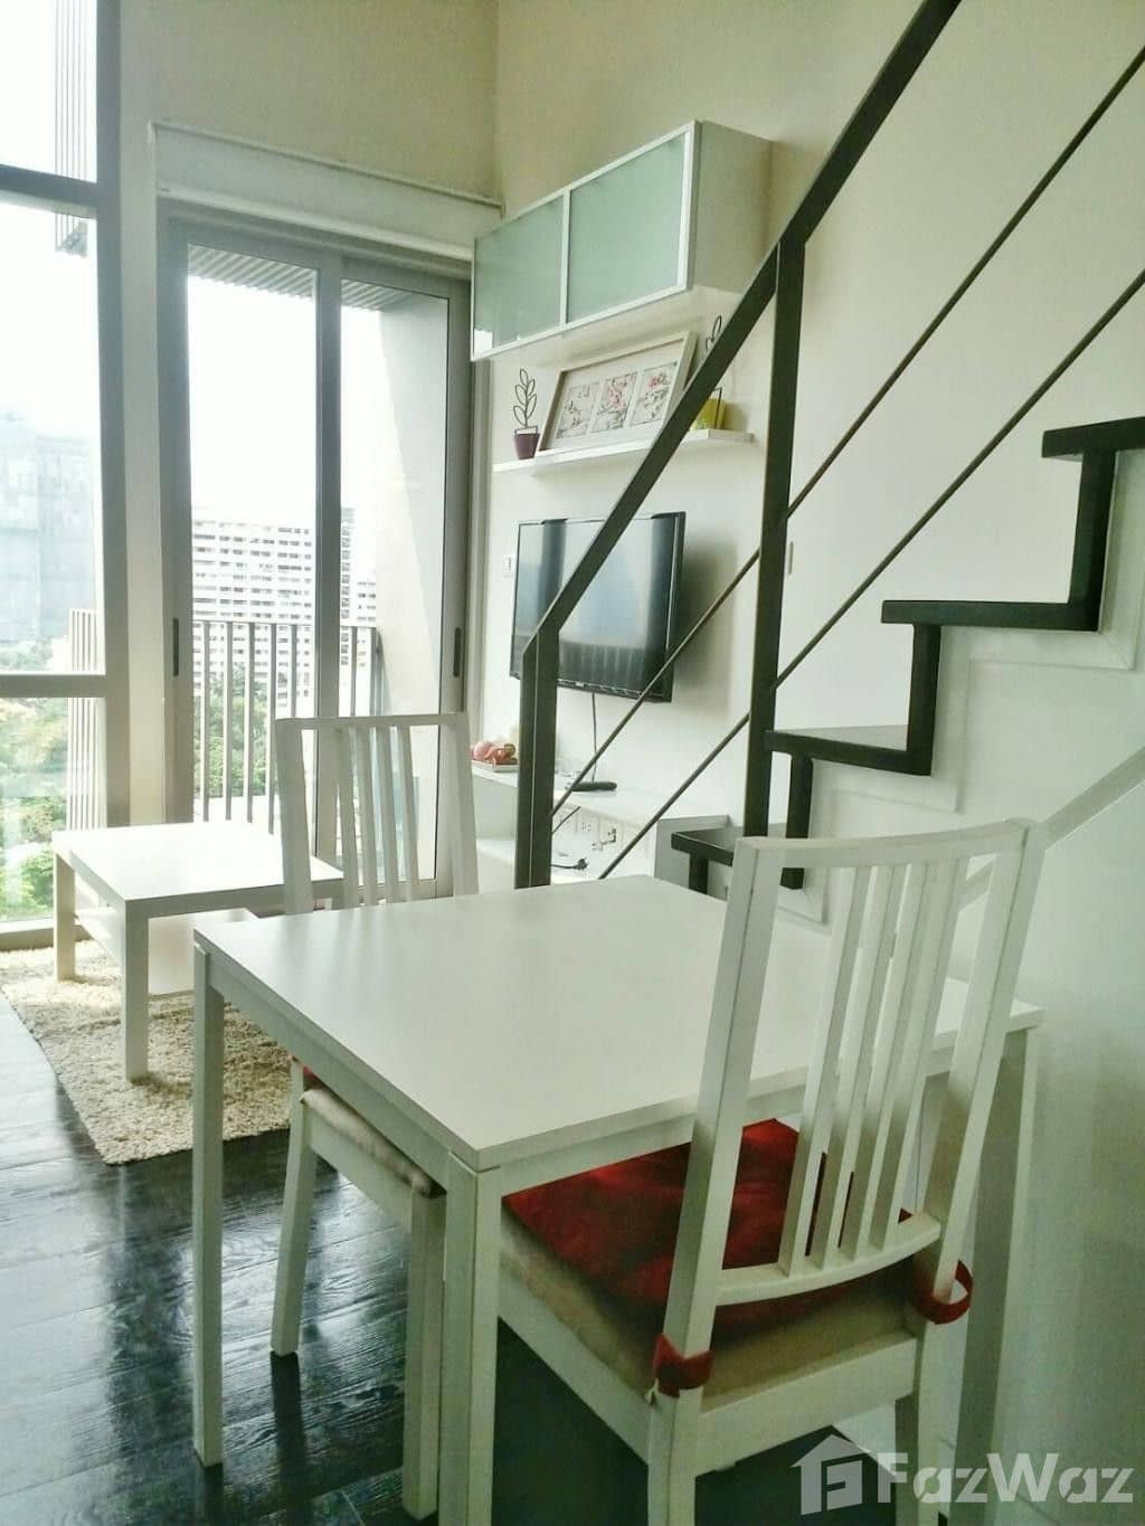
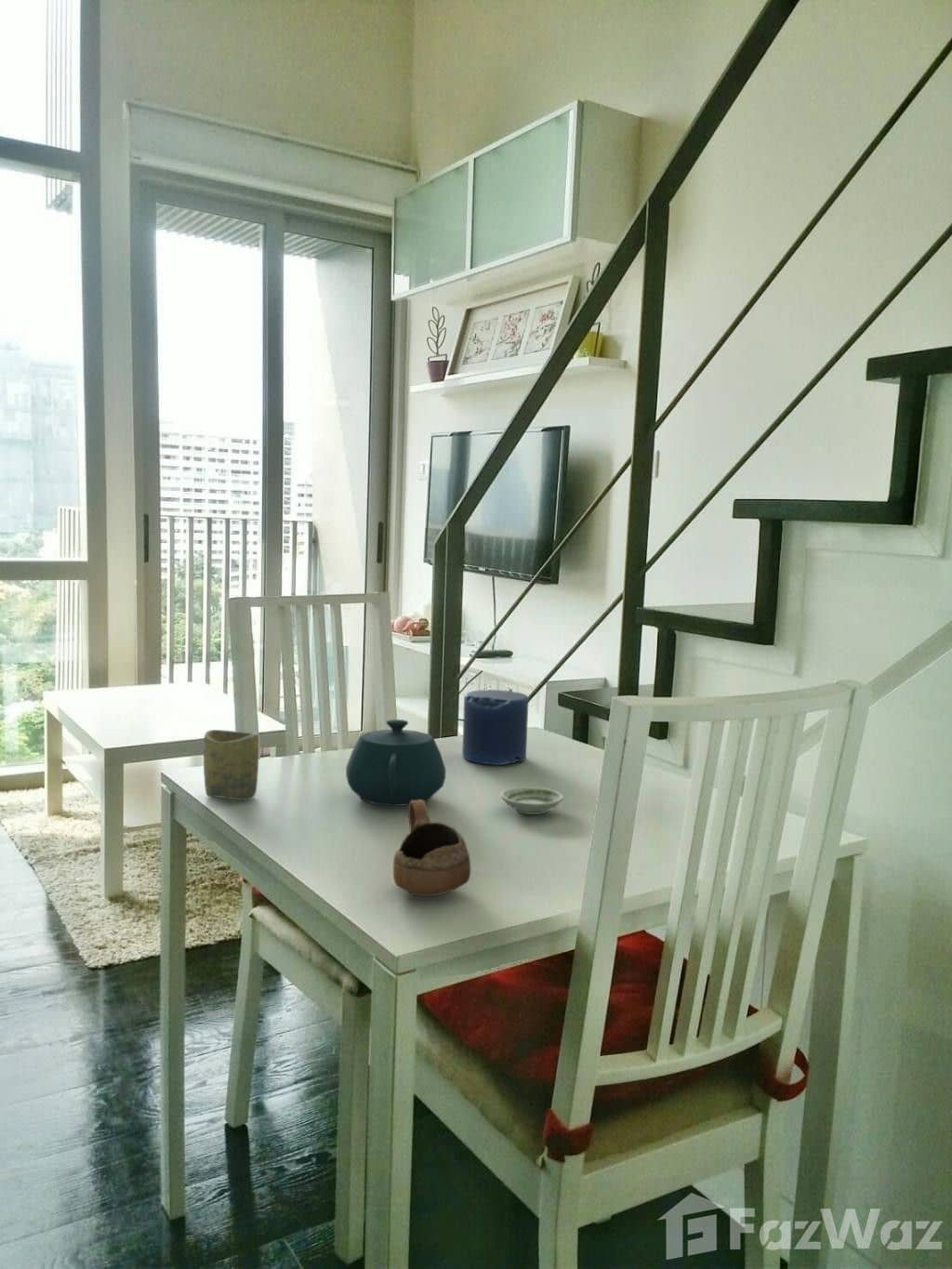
+ saucer [499,786,564,815]
+ teapot [345,719,446,807]
+ candle [461,689,529,766]
+ cup [392,800,472,897]
+ cup [203,729,259,800]
